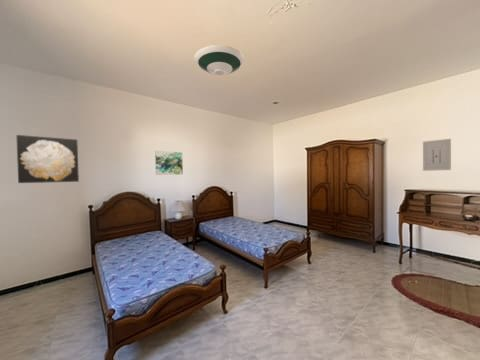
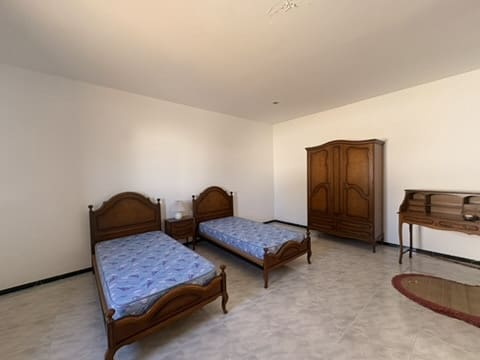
- wall art [422,138,452,172]
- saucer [193,44,245,76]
- wall art [16,134,80,184]
- wall art [154,150,184,176]
